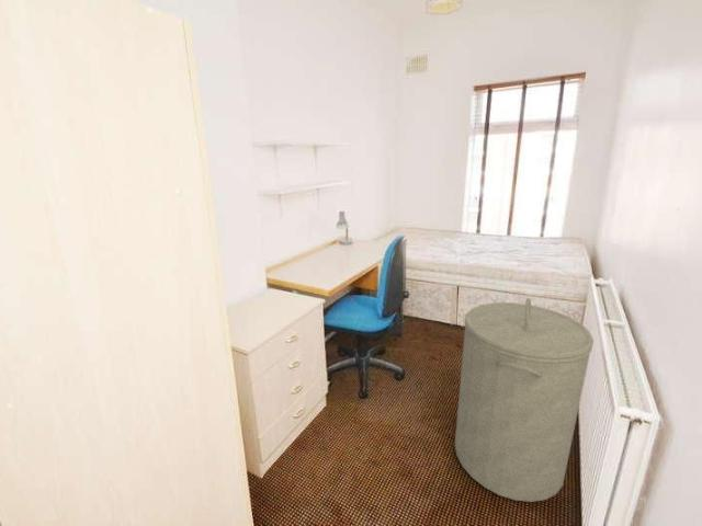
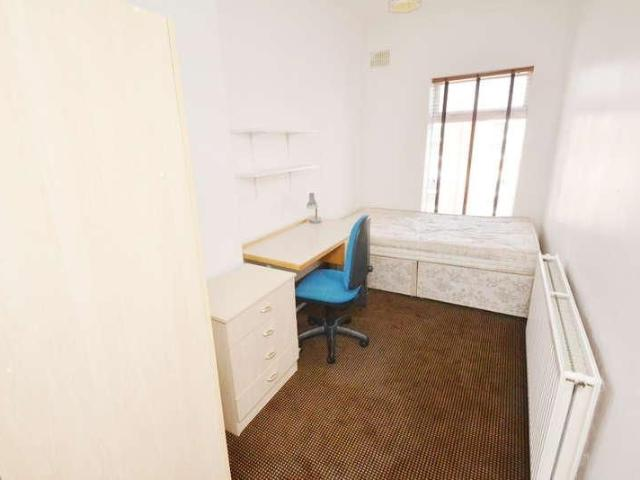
- laundry hamper [454,297,595,503]
